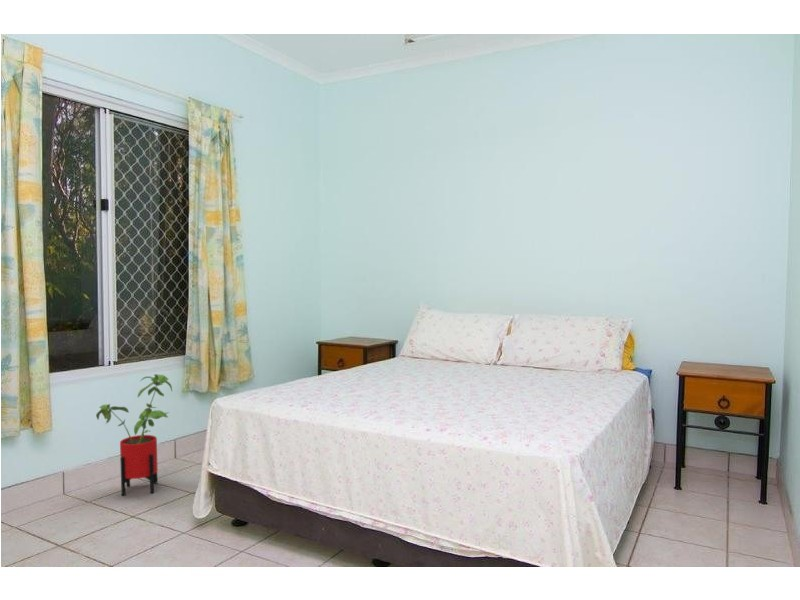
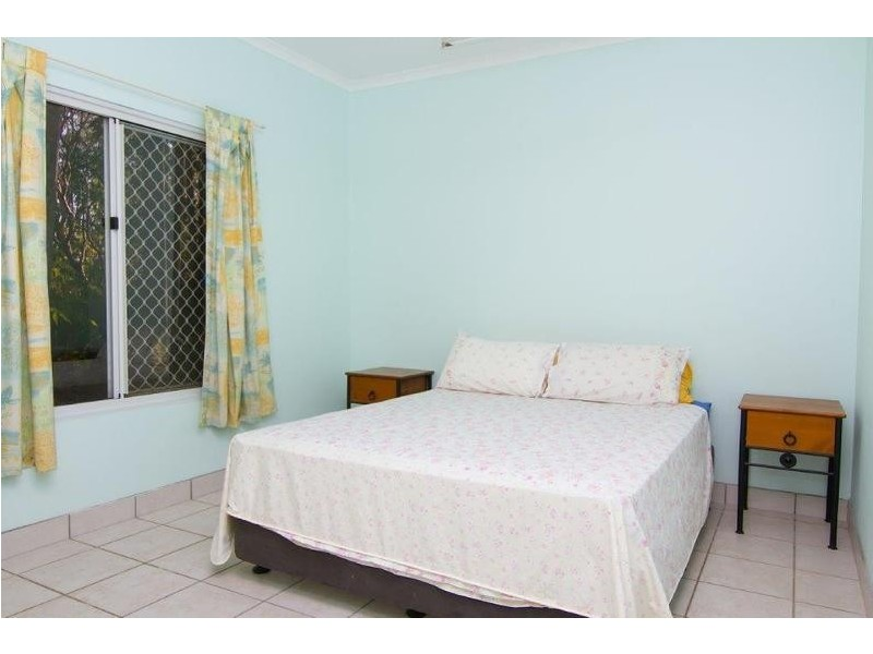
- house plant [95,373,173,497]
